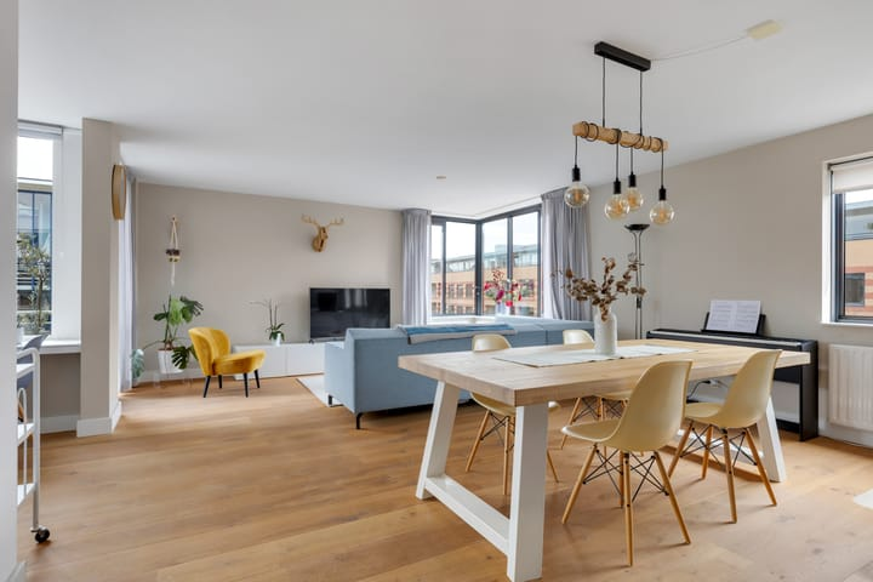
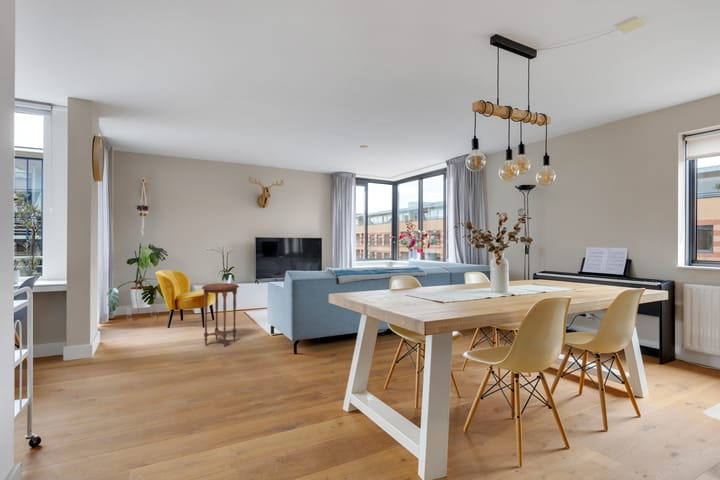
+ side table [201,282,240,348]
